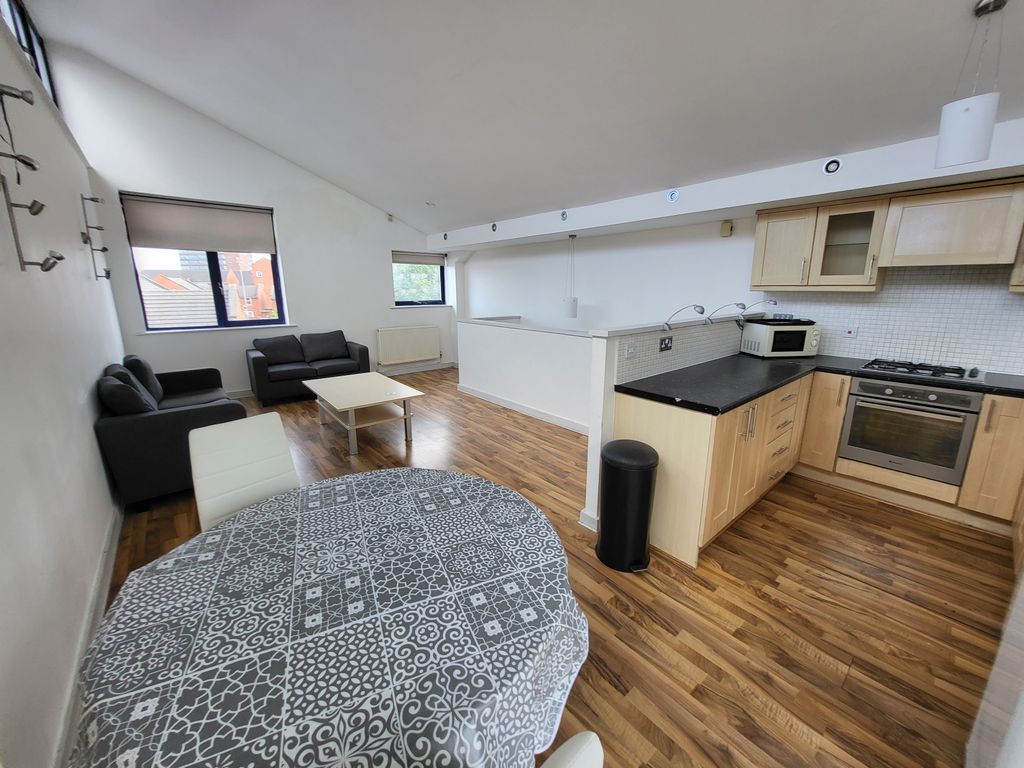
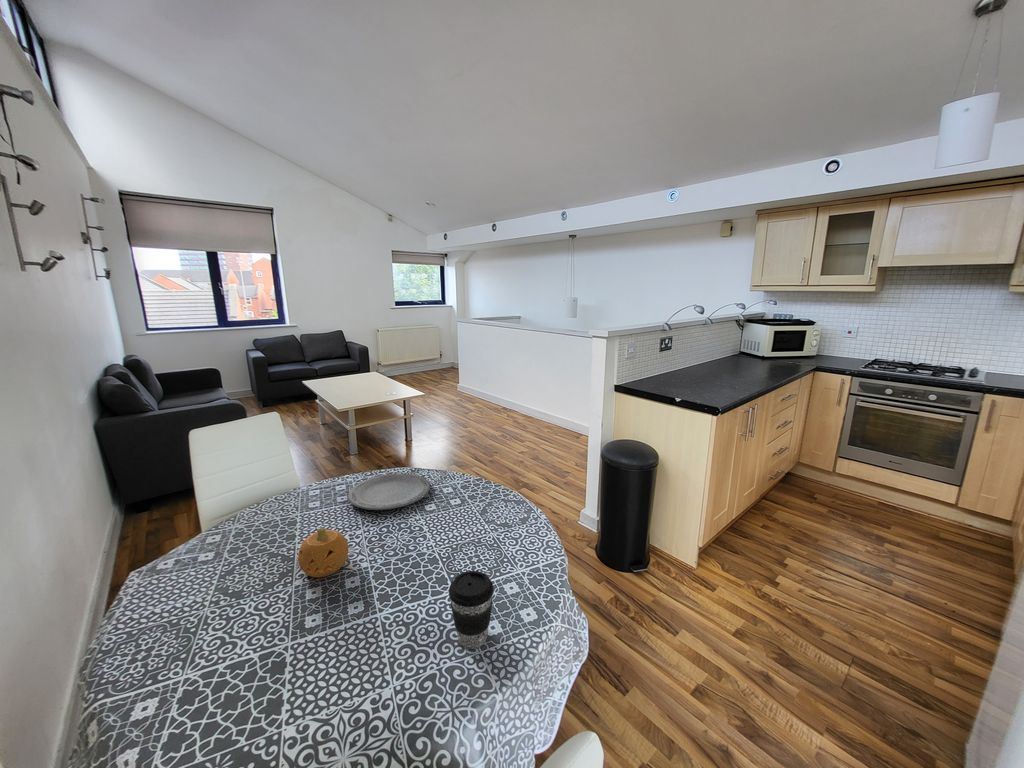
+ fruit [297,527,349,578]
+ coffee cup [448,570,495,650]
+ plate [347,472,431,511]
